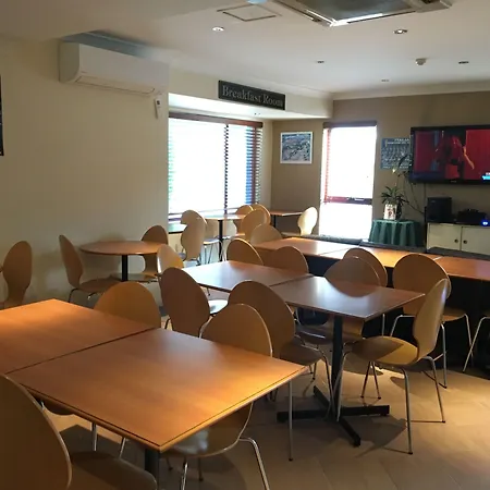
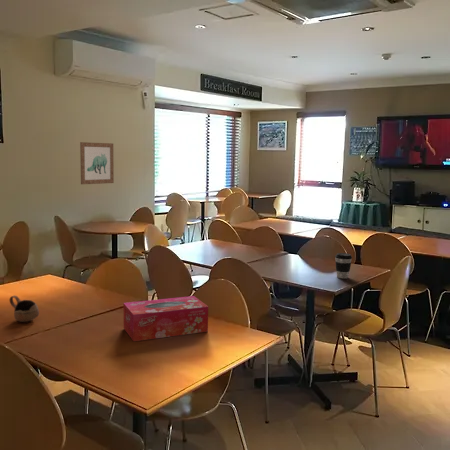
+ coffee cup [334,252,353,279]
+ wall art [79,141,115,185]
+ cup [9,295,40,323]
+ tissue box [122,295,209,342]
